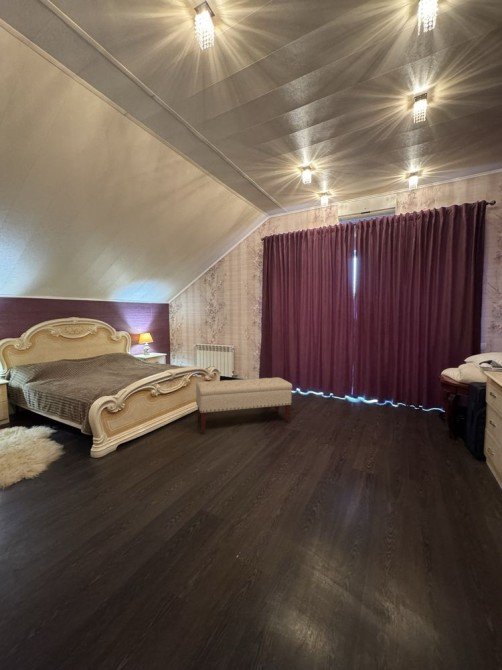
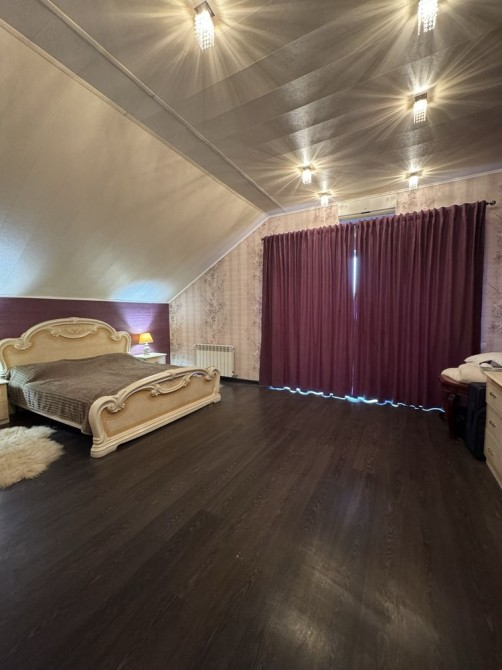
- bench [195,377,293,434]
